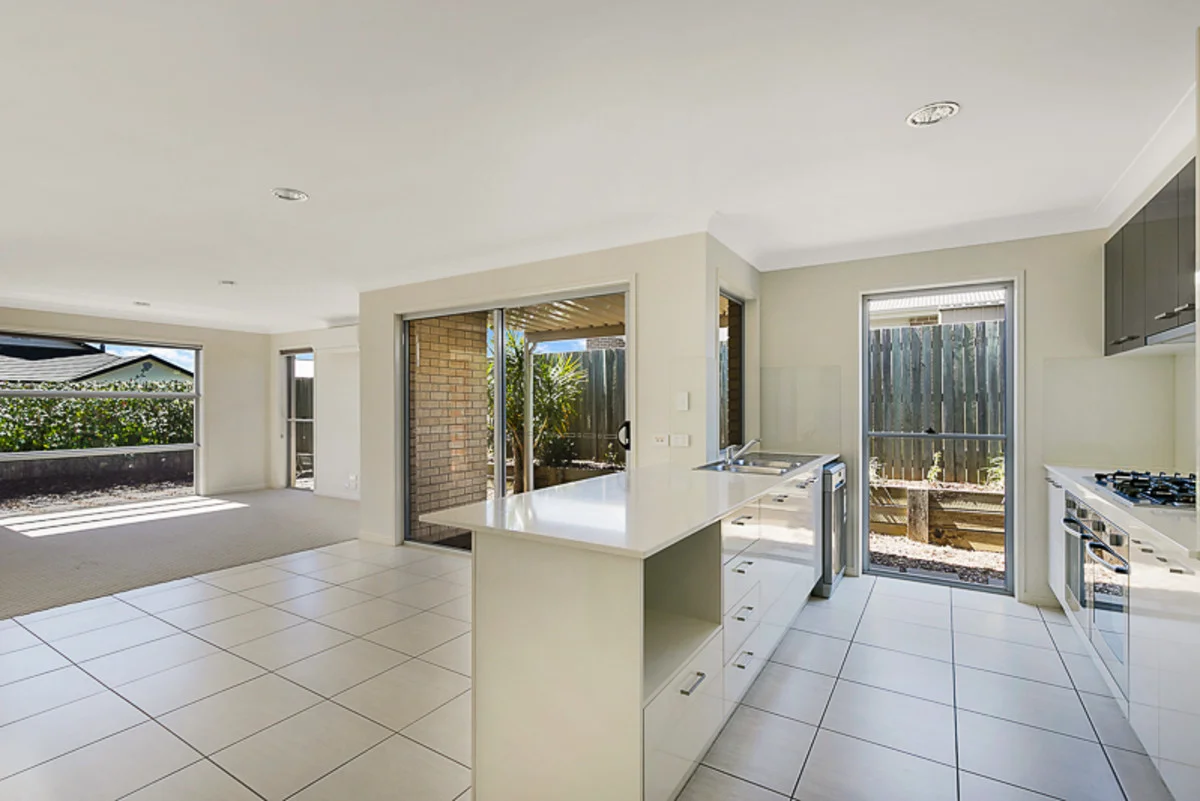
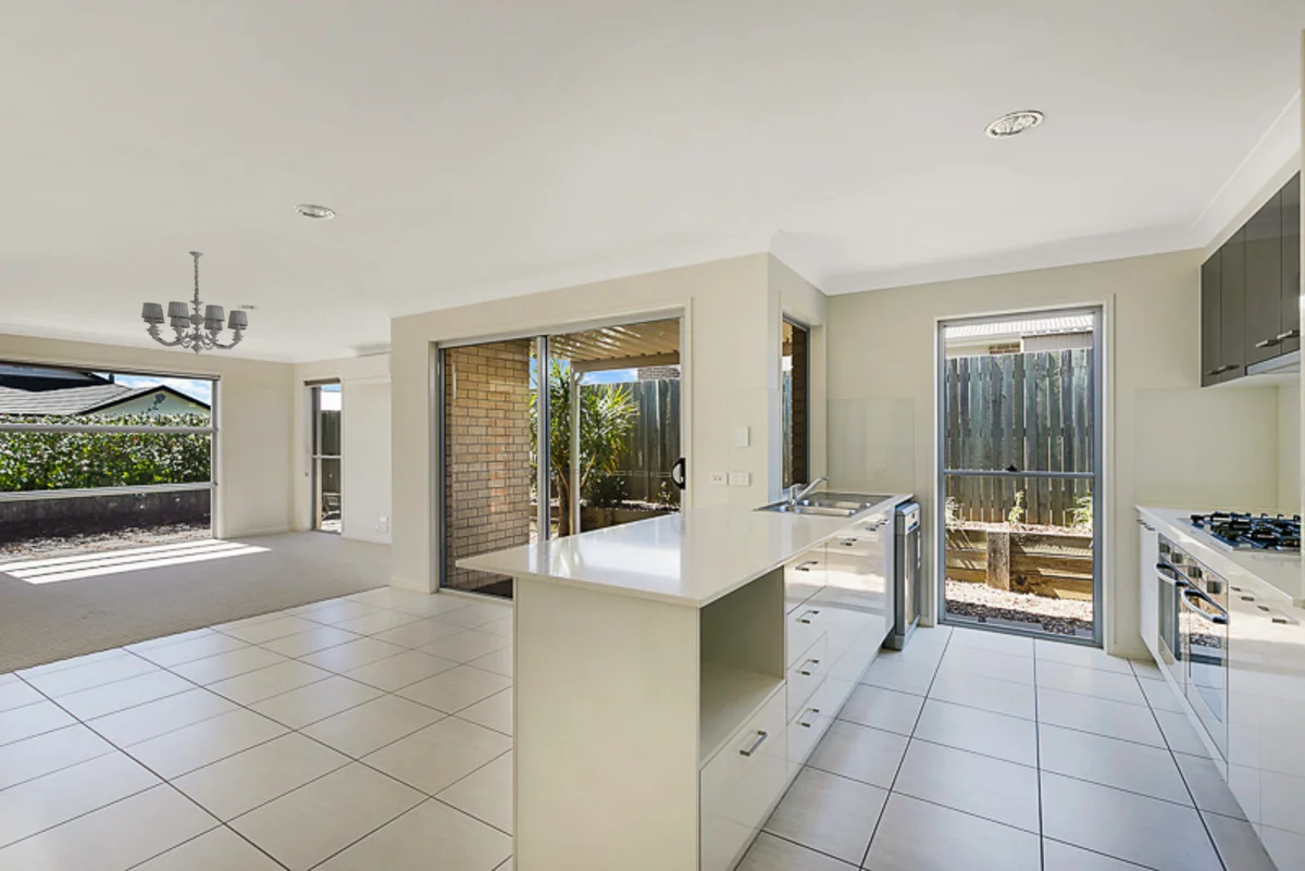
+ chandelier [140,250,249,357]
